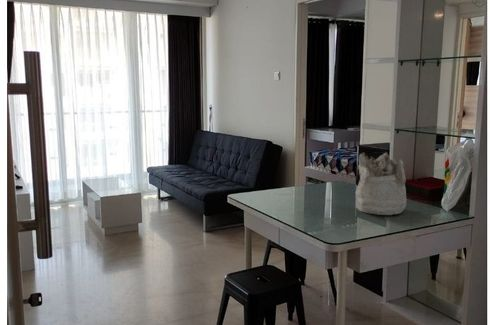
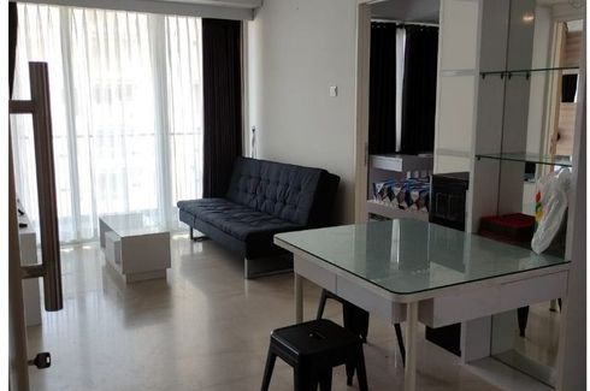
- mineral sample [355,151,407,216]
